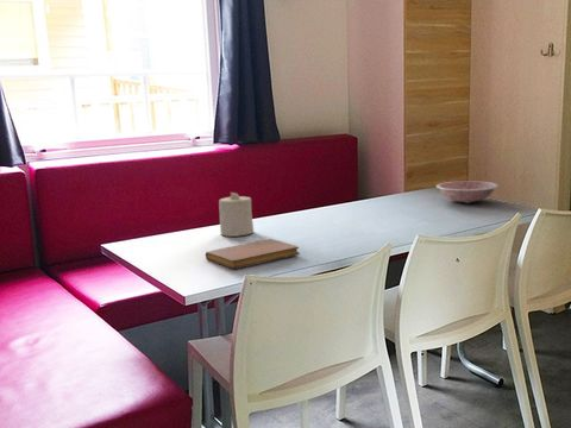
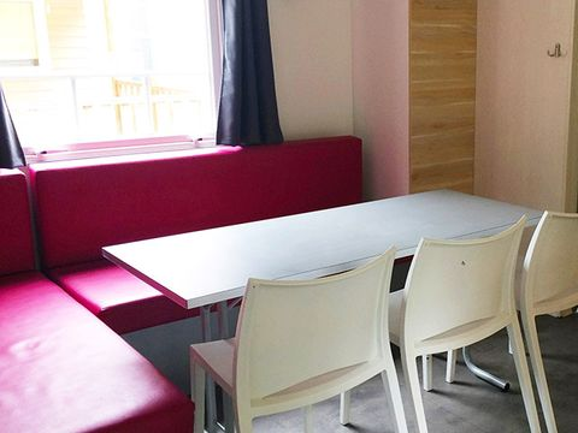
- bowl [435,180,500,203]
- candle [218,191,255,238]
- notebook [205,238,301,270]
